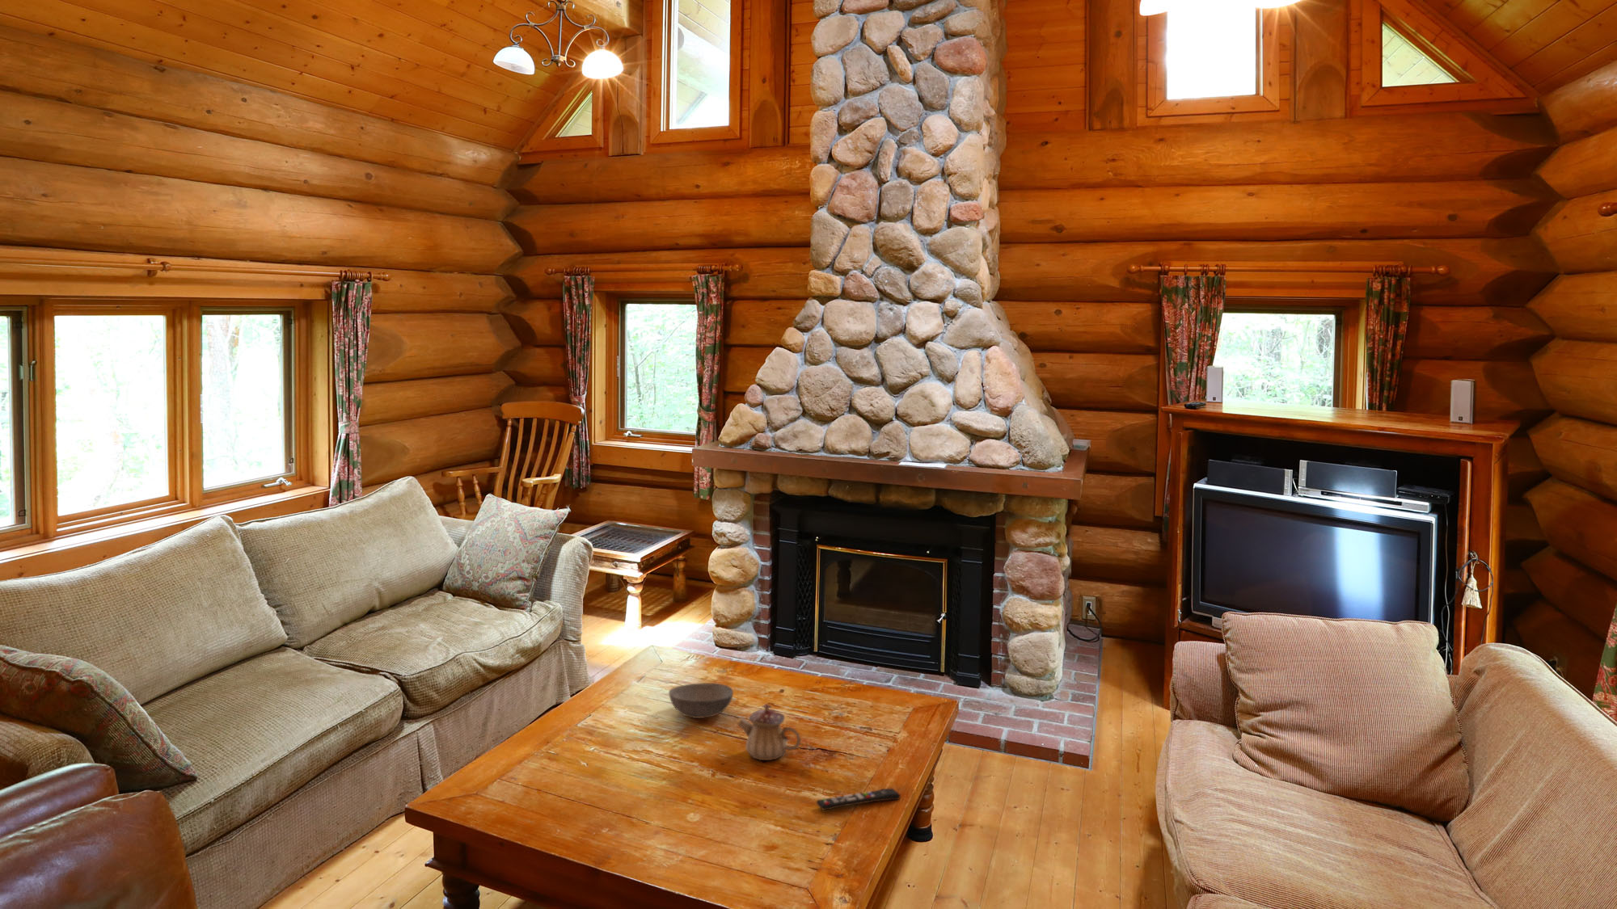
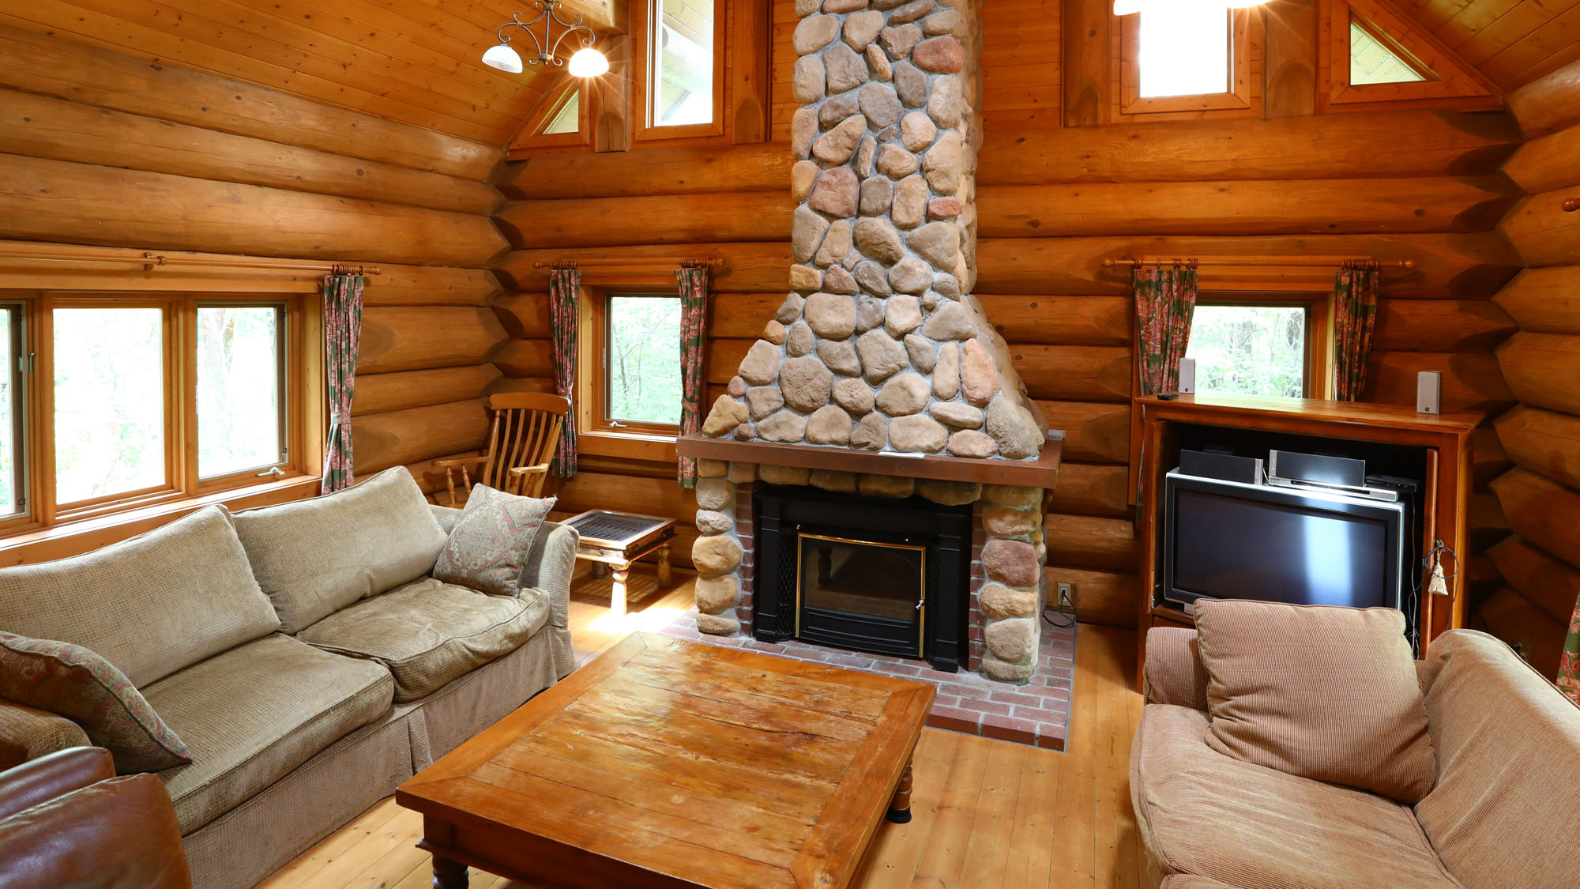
- teapot [737,703,801,761]
- bowl [667,681,734,719]
- remote control [816,788,902,811]
